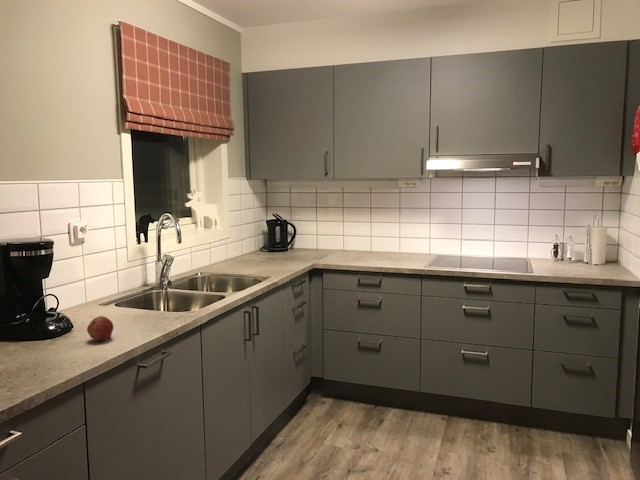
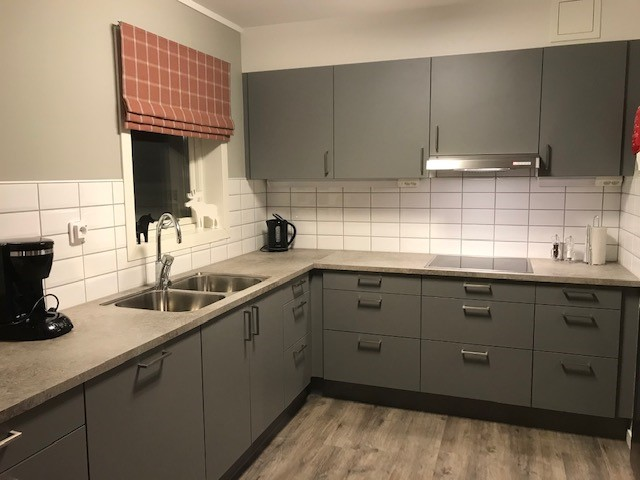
- fruit [86,315,114,341]
